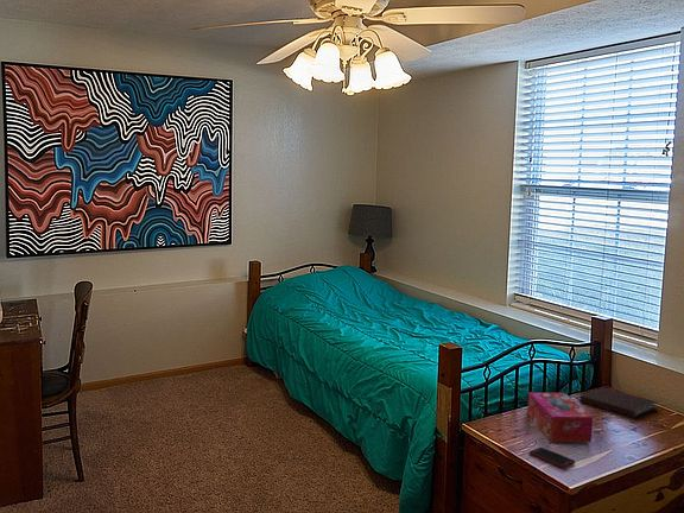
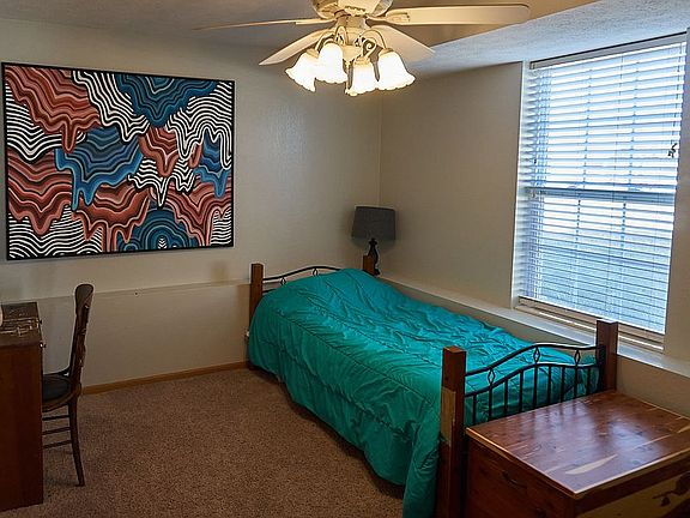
- notebook [580,386,658,419]
- cell phone [528,446,576,469]
- tissue box [526,391,594,444]
